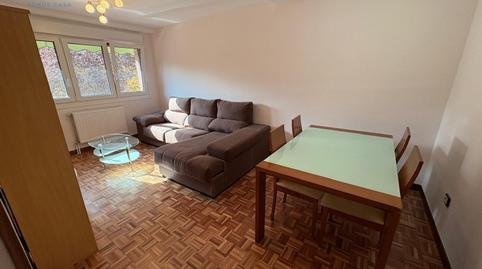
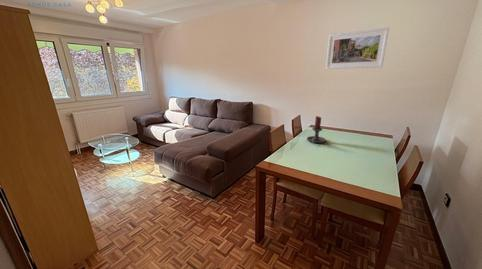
+ candle holder [306,115,327,144]
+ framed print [325,26,390,70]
